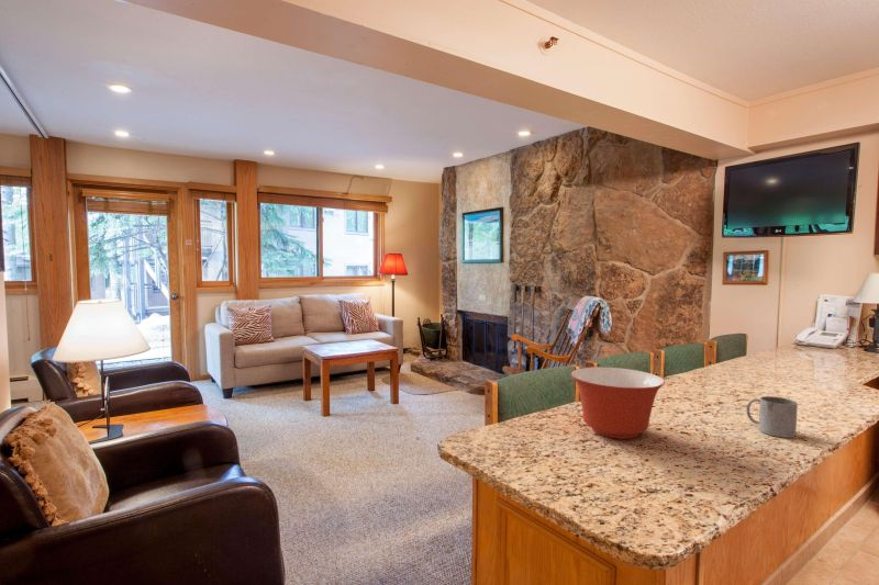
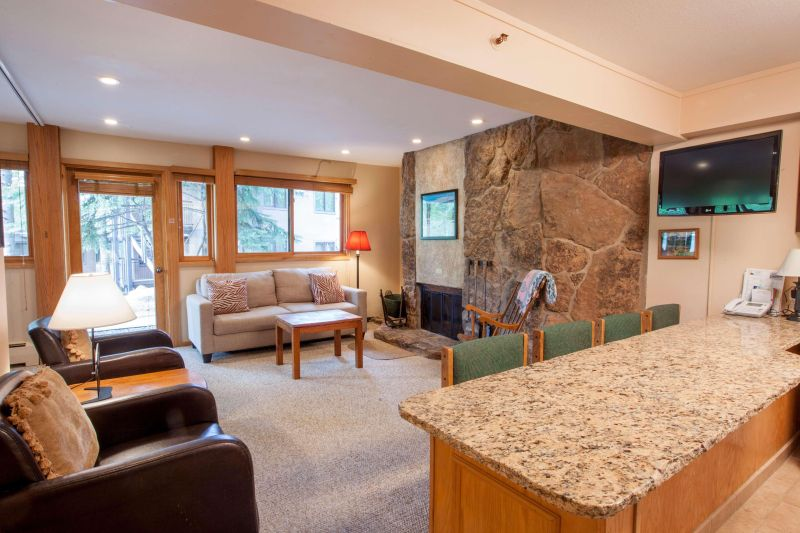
- mug [746,395,799,439]
- mixing bowl [570,367,666,440]
